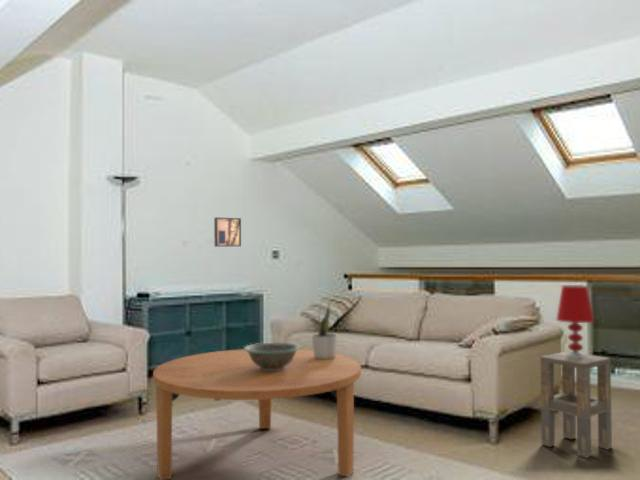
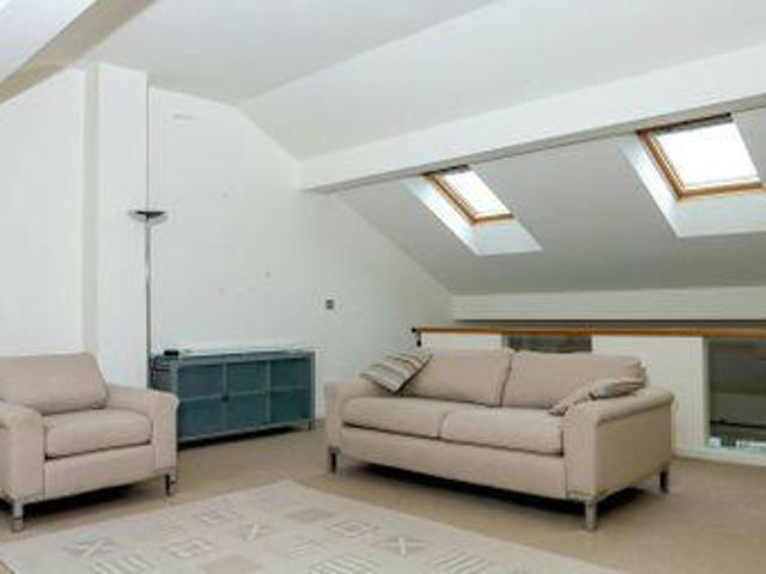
- coffee table [152,348,362,480]
- side table [540,350,613,459]
- decorative bowl [243,341,302,371]
- potted plant [311,303,339,359]
- wall art [213,216,242,248]
- table lamp [555,284,595,358]
